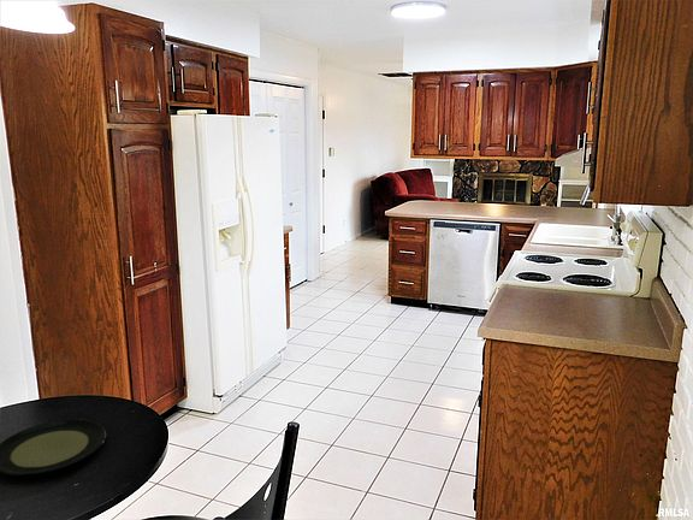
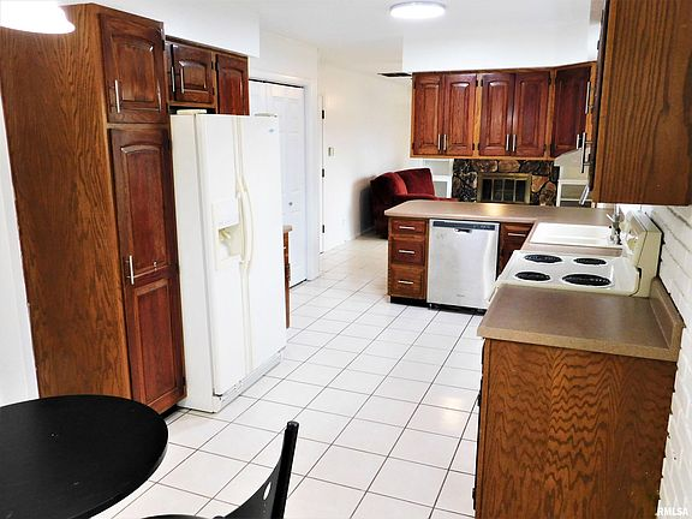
- plate [0,419,107,477]
